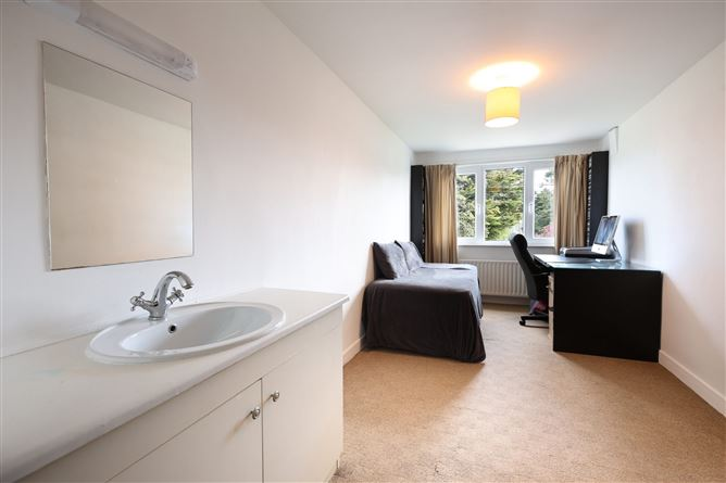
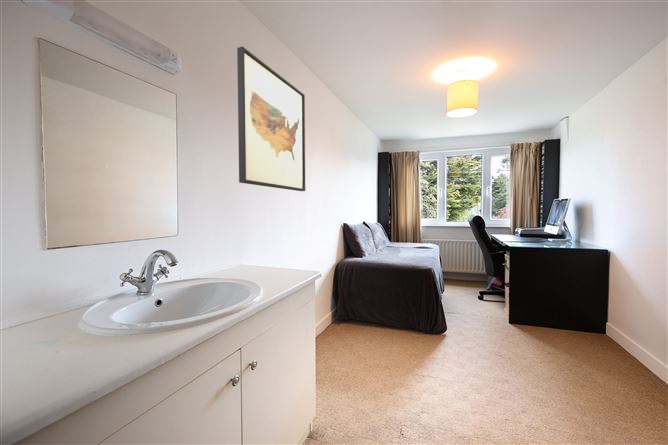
+ wall art [236,45,306,192]
